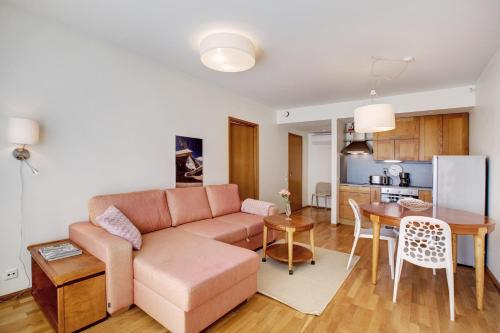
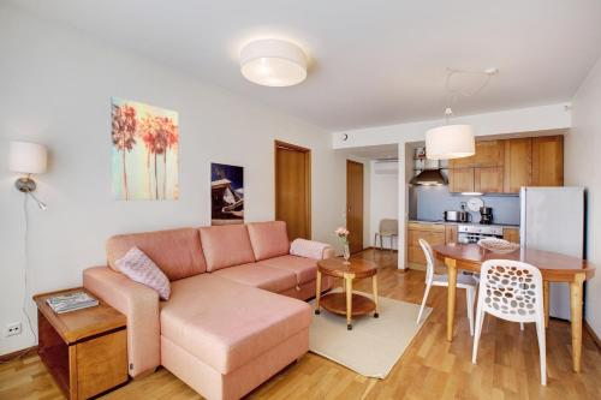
+ wall art [109,95,180,202]
